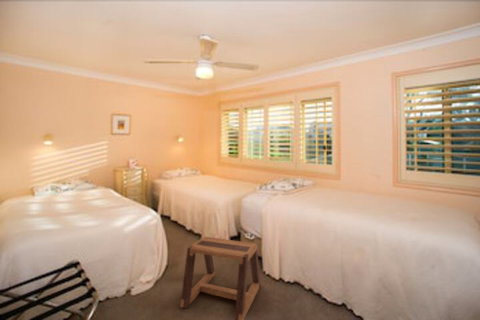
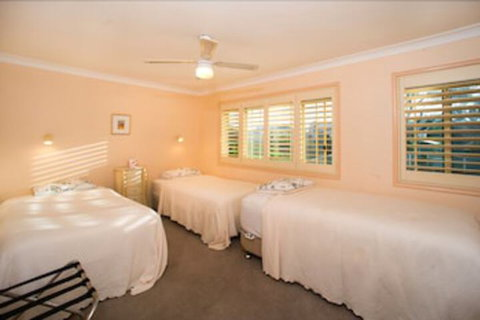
- stool [179,236,262,320]
